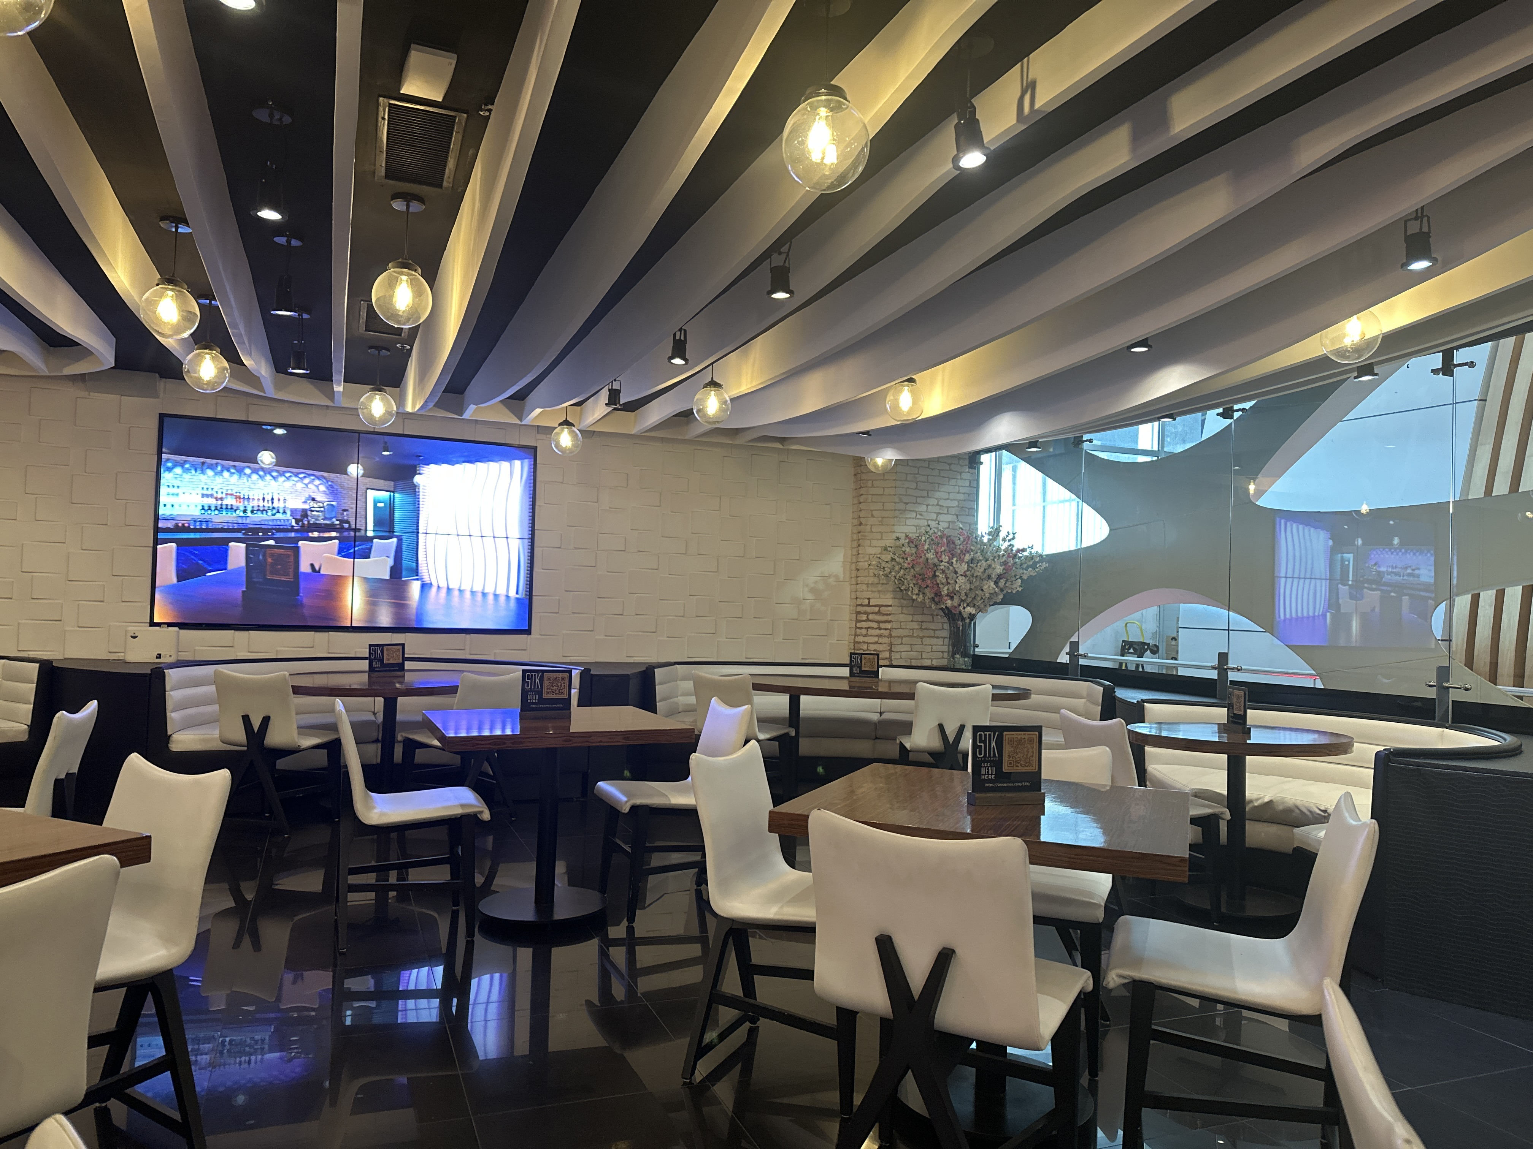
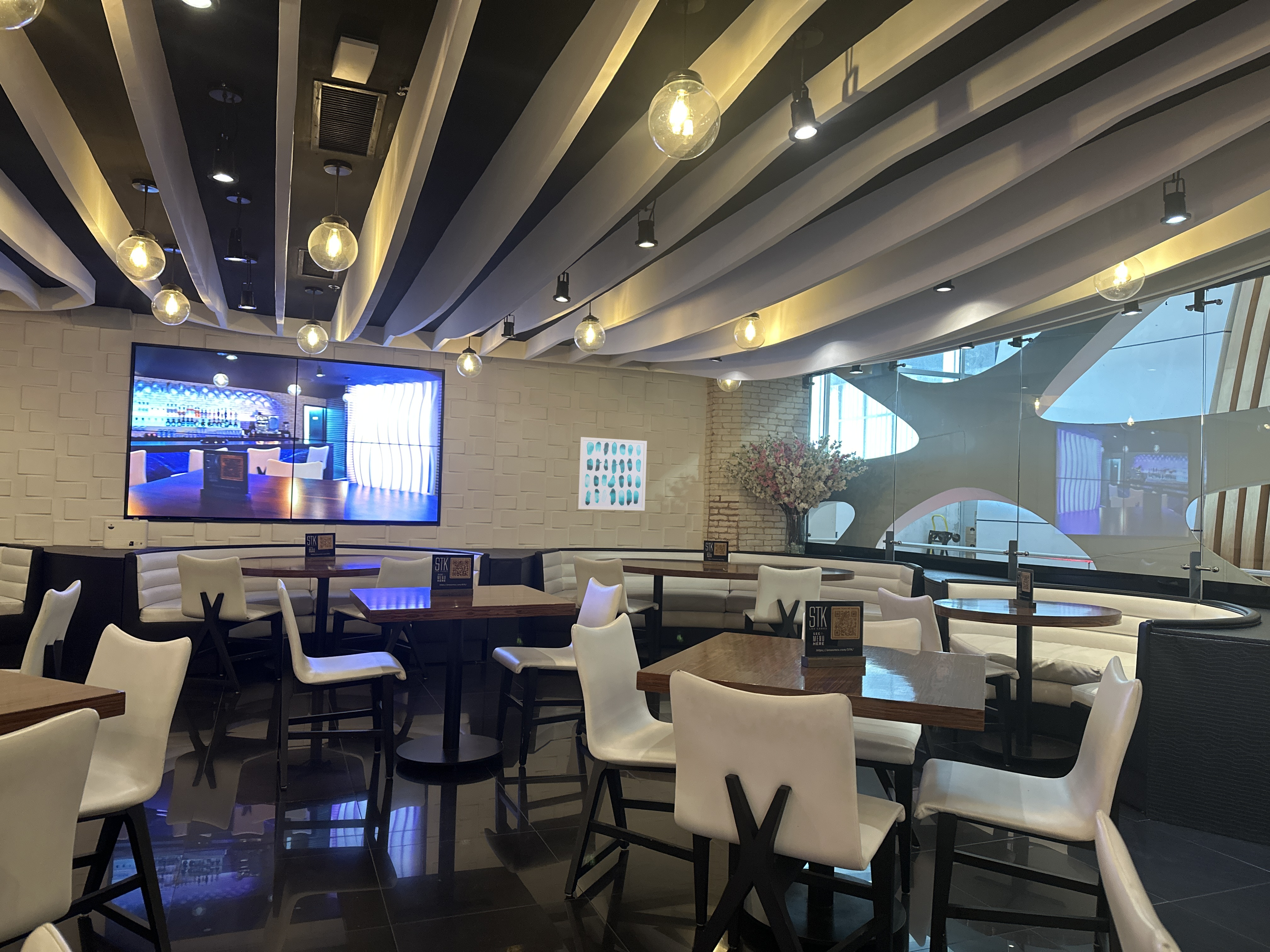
+ wall art [578,437,647,511]
